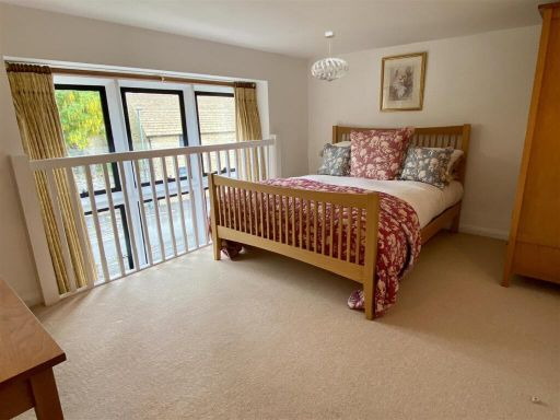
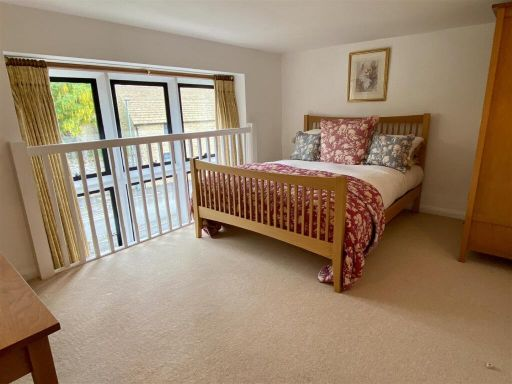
- pendant light [311,31,349,83]
